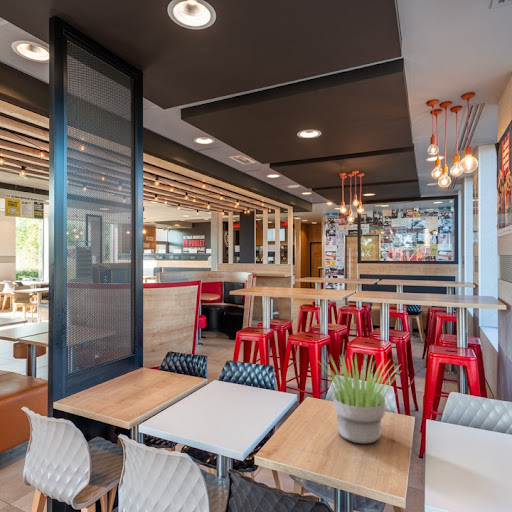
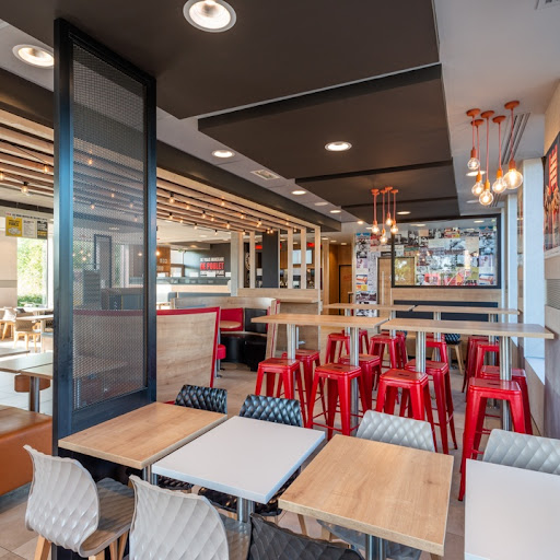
- potted plant [317,352,401,445]
